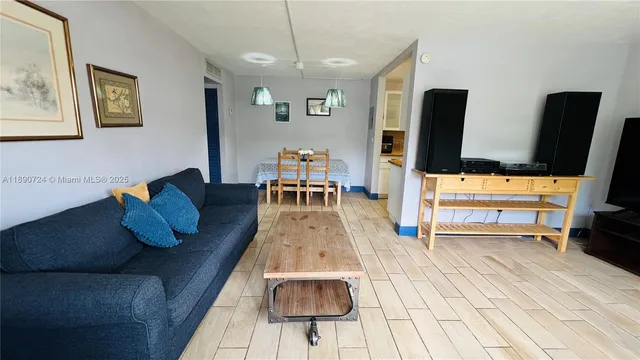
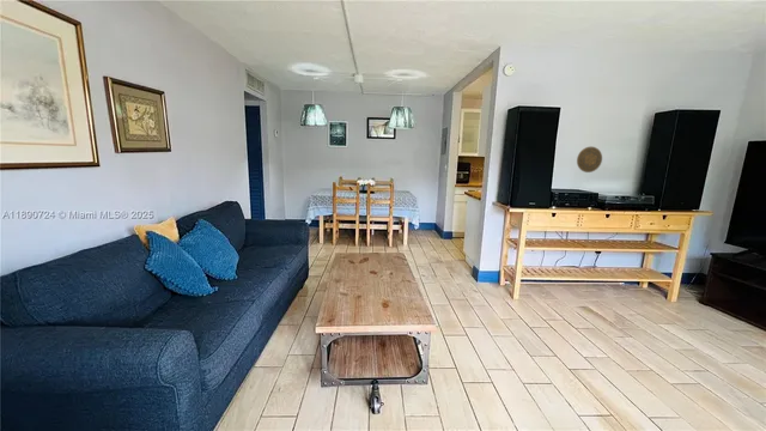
+ decorative plate [576,146,603,174]
